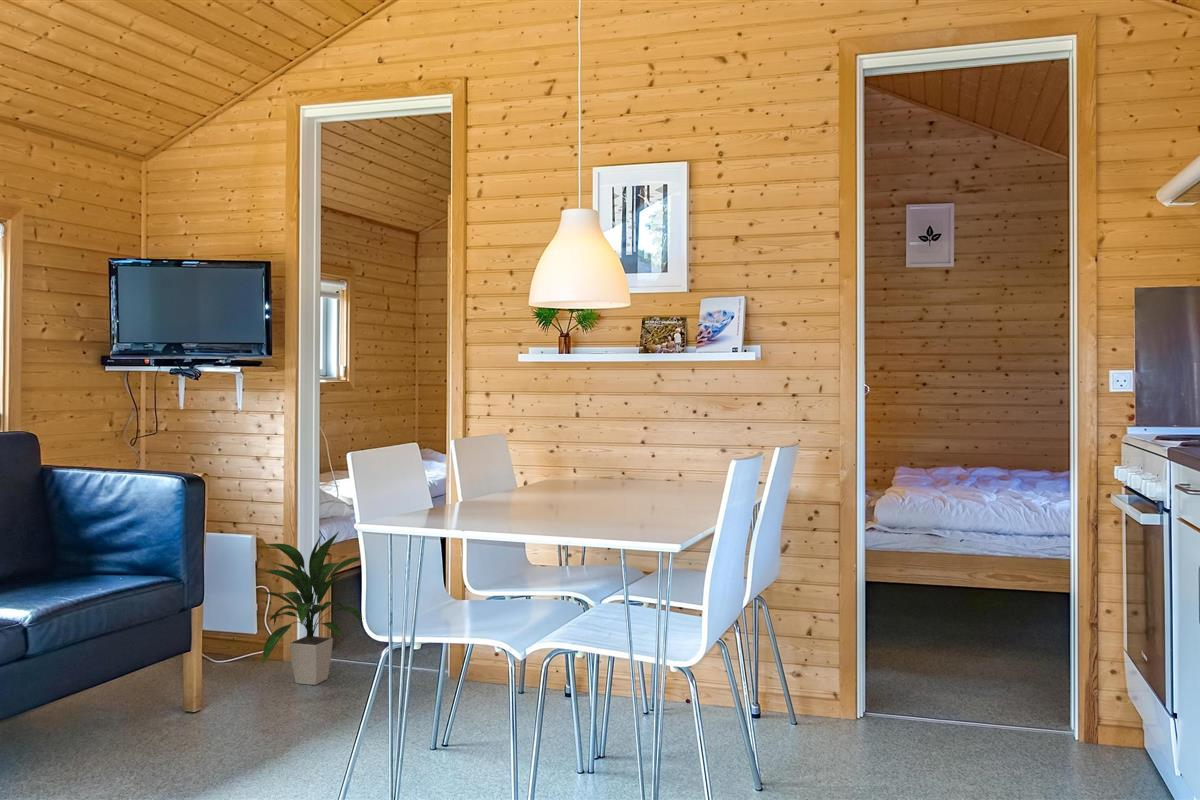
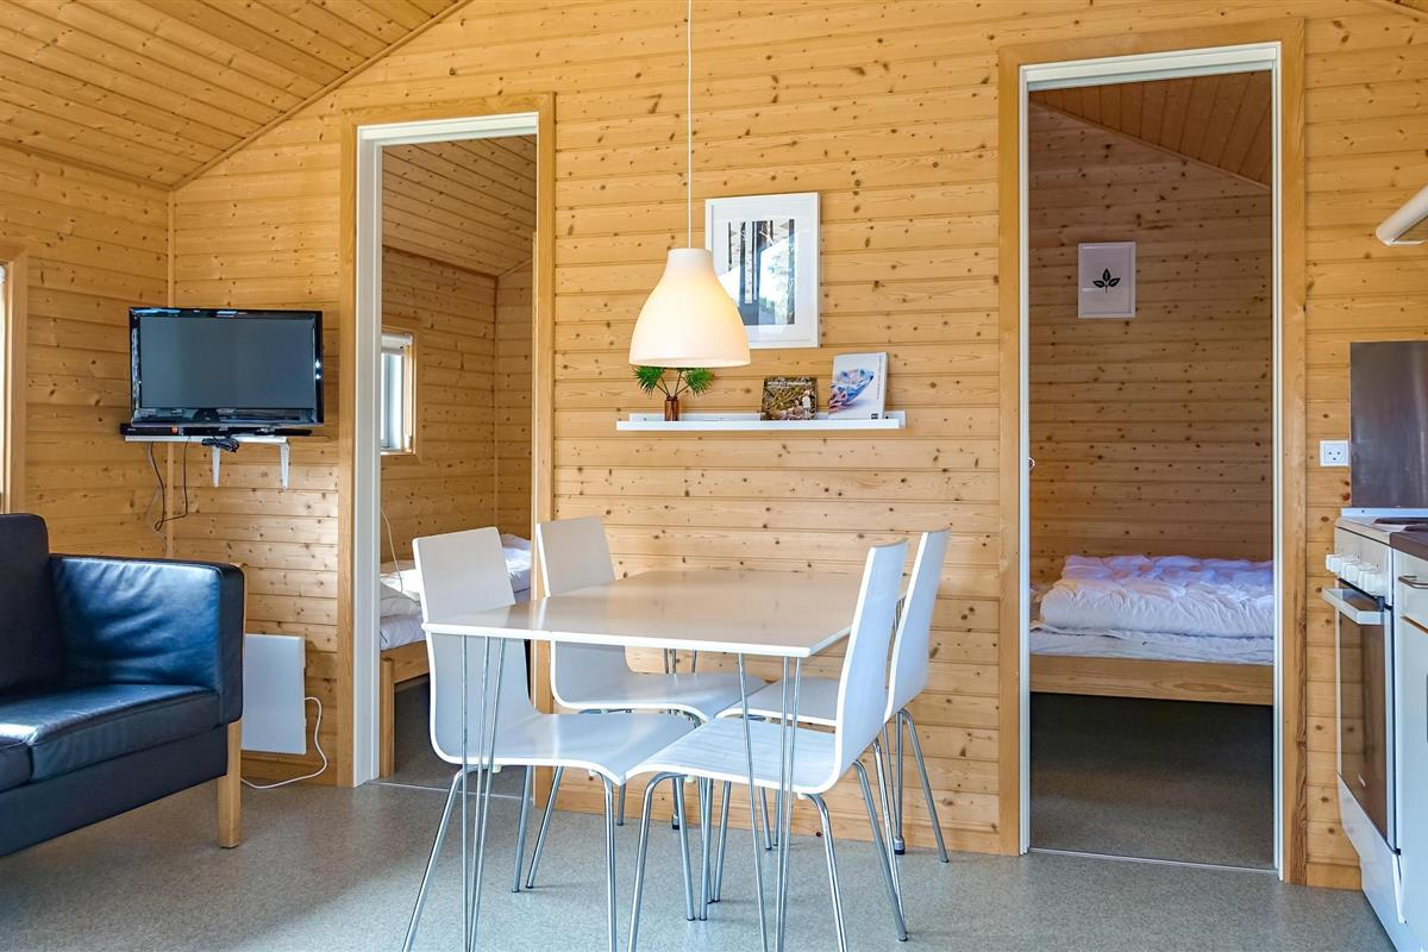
- indoor plant [257,530,362,686]
